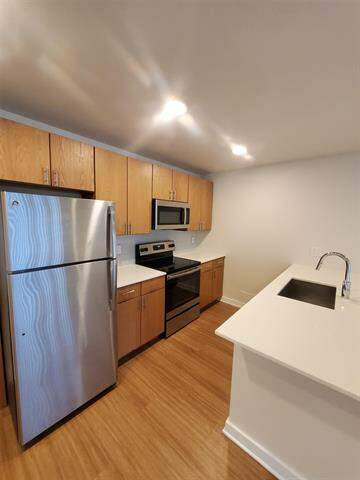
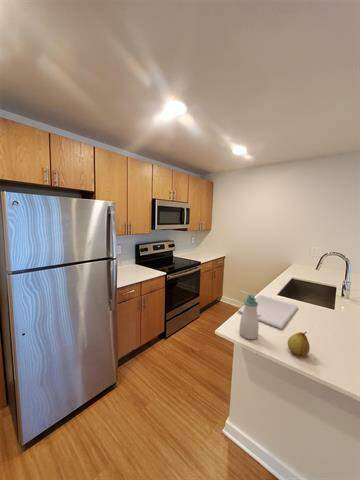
+ soap bottle [238,293,260,340]
+ fruit [287,331,311,356]
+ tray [236,294,299,330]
